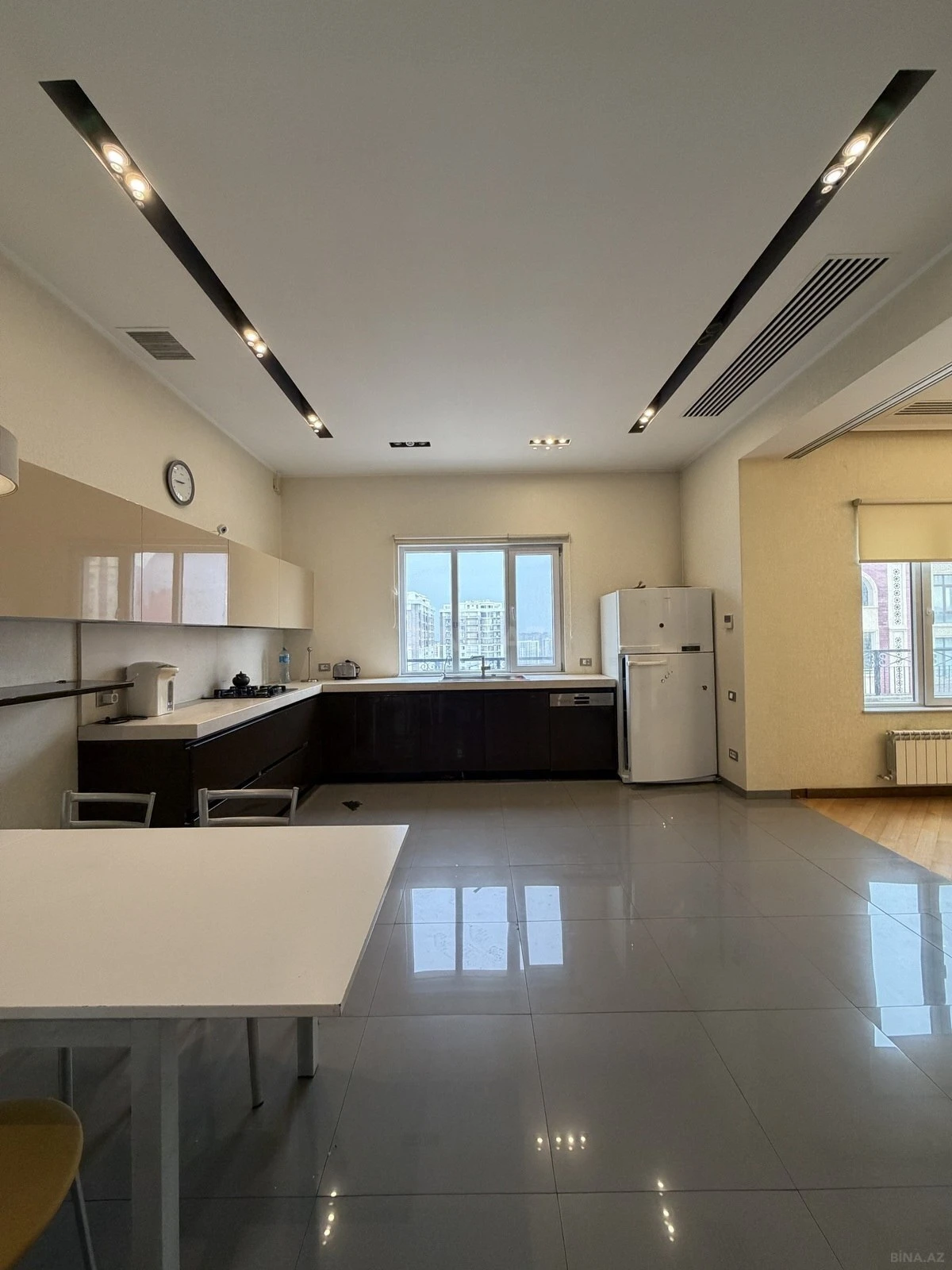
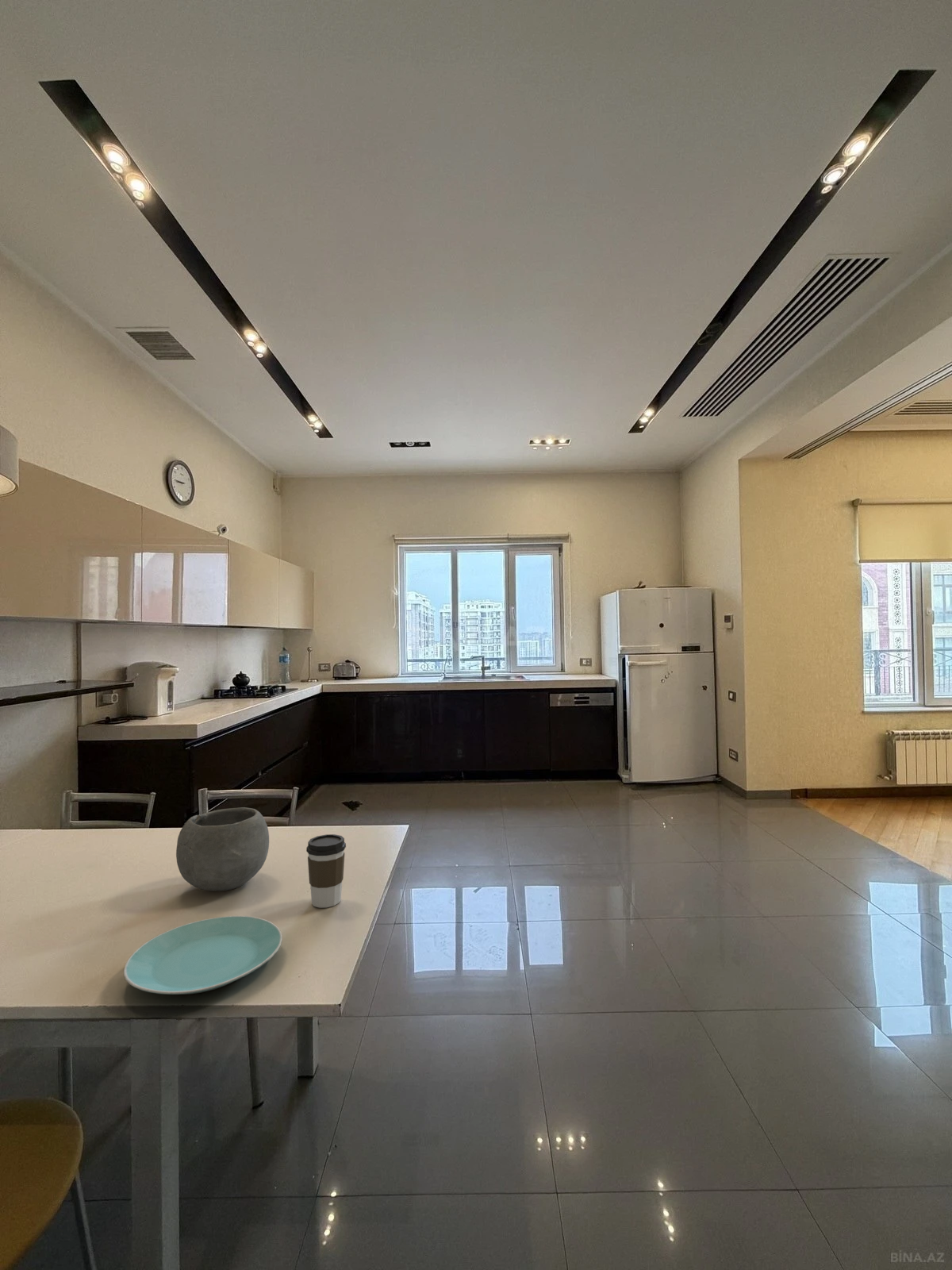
+ coffee cup [305,833,347,908]
+ bowl [175,806,270,891]
+ plate [123,915,283,995]
